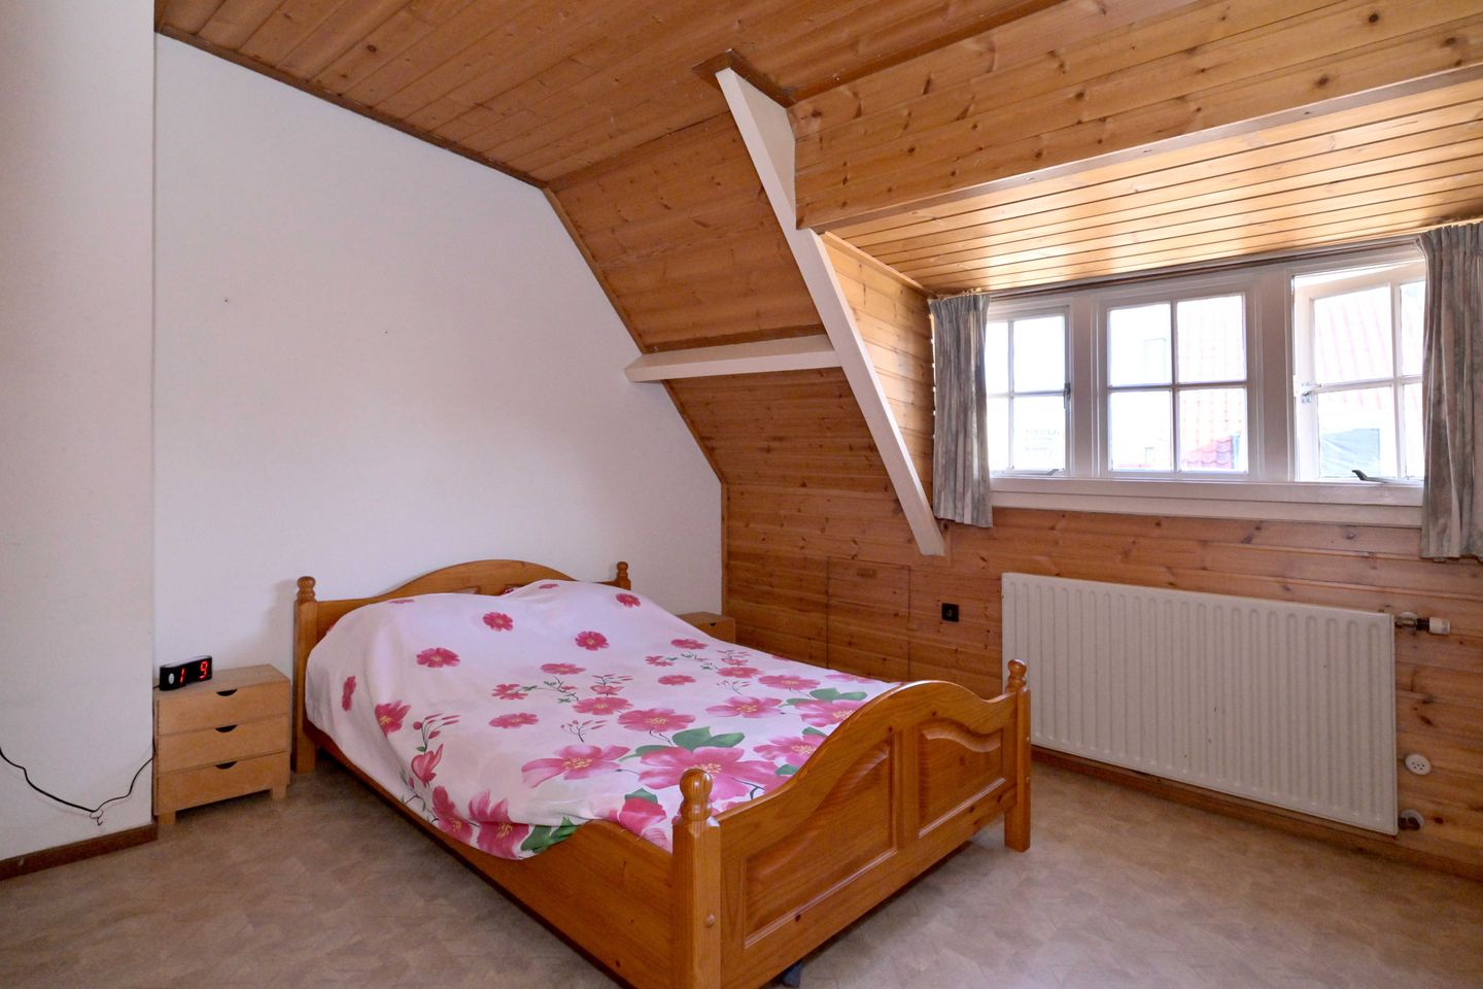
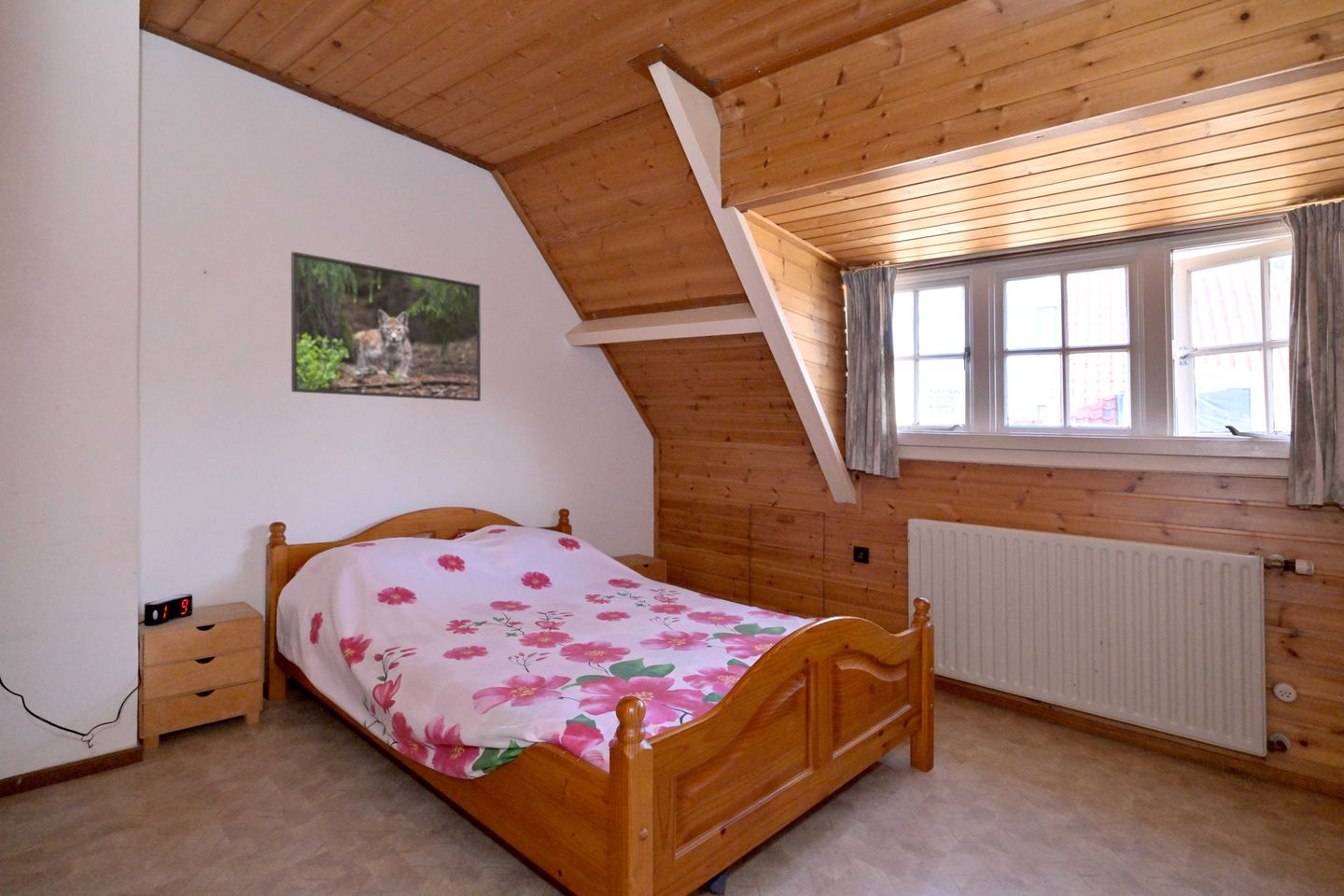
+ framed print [290,251,482,402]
